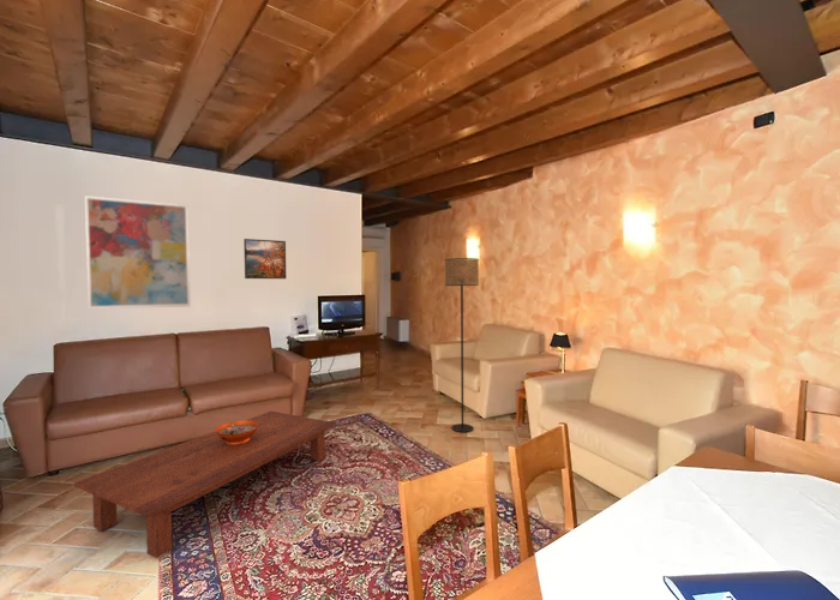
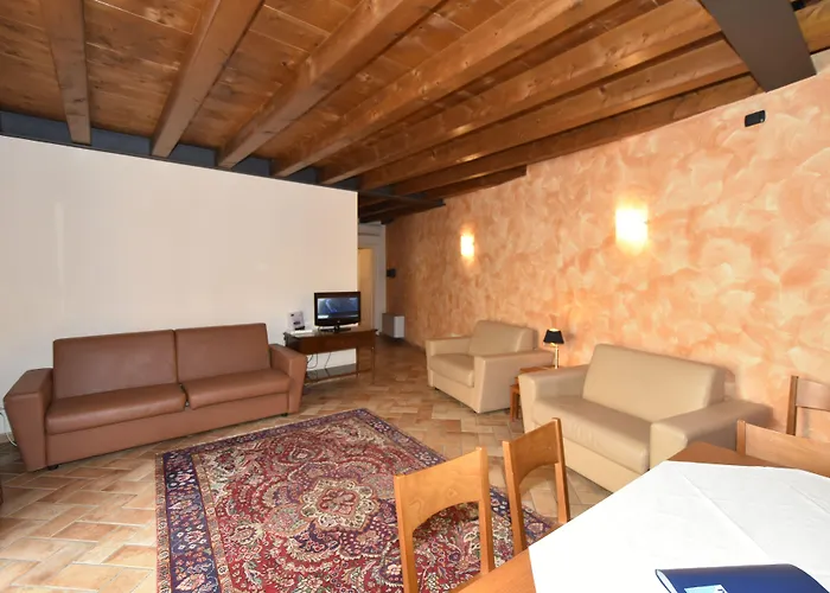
- floor lamp [444,257,480,433]
- wall art [84,194,192,311]
- decorative bowl [215,420,259,444]
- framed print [242,238,287,280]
- coffee table [73,410,336,559]
